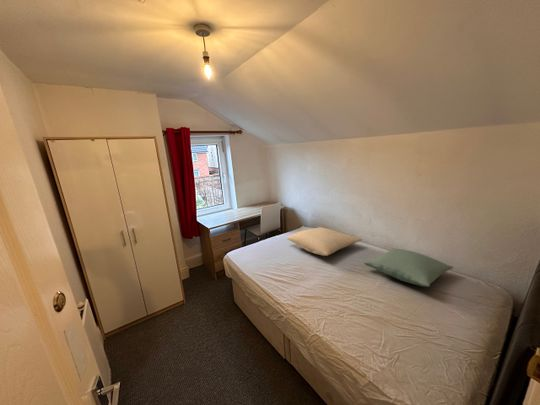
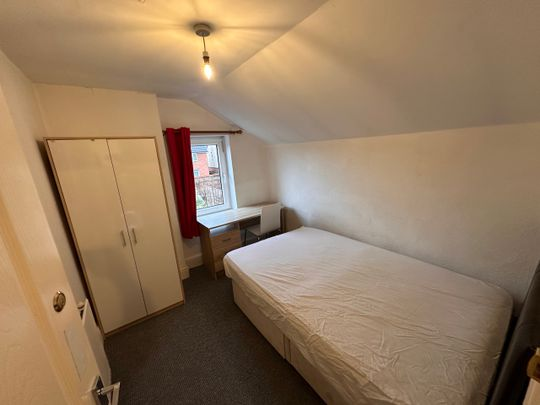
- pillow [286,226,363,257]
- pillow [363,247,455,288]
